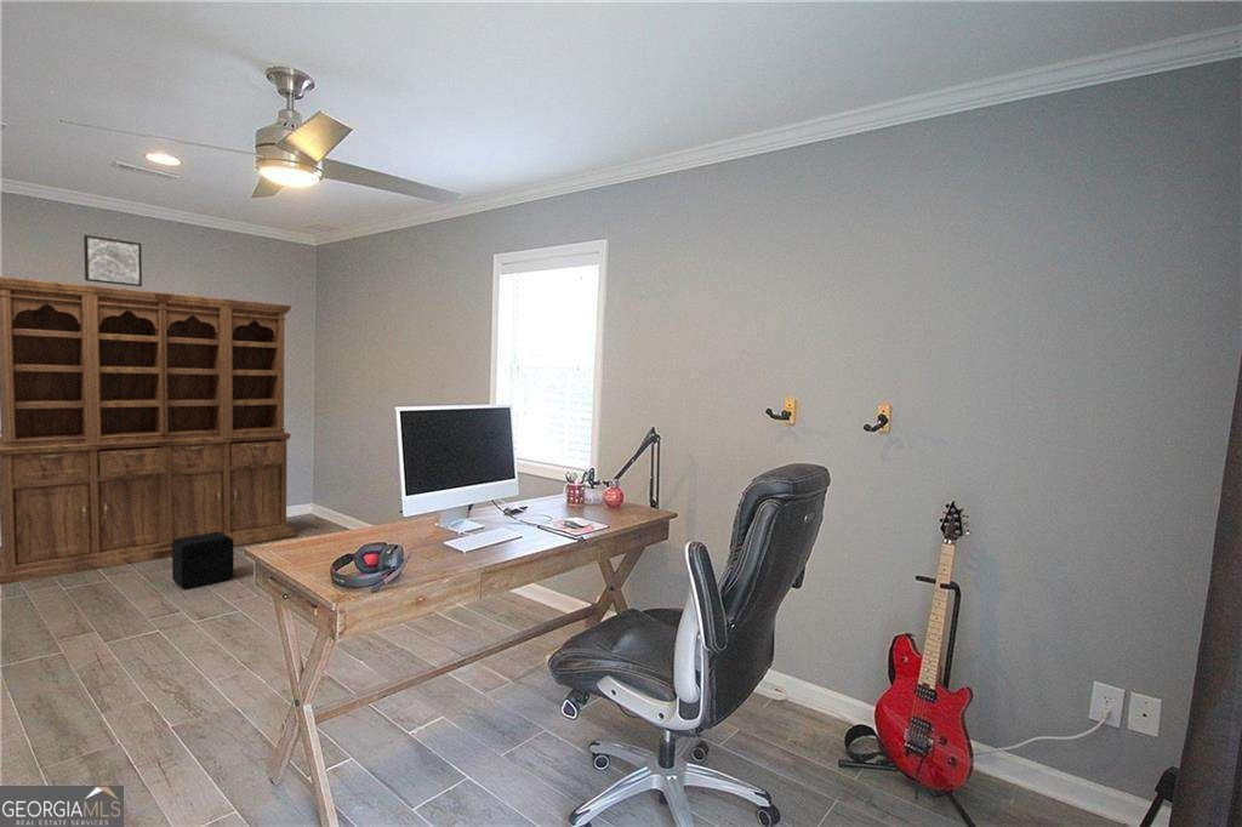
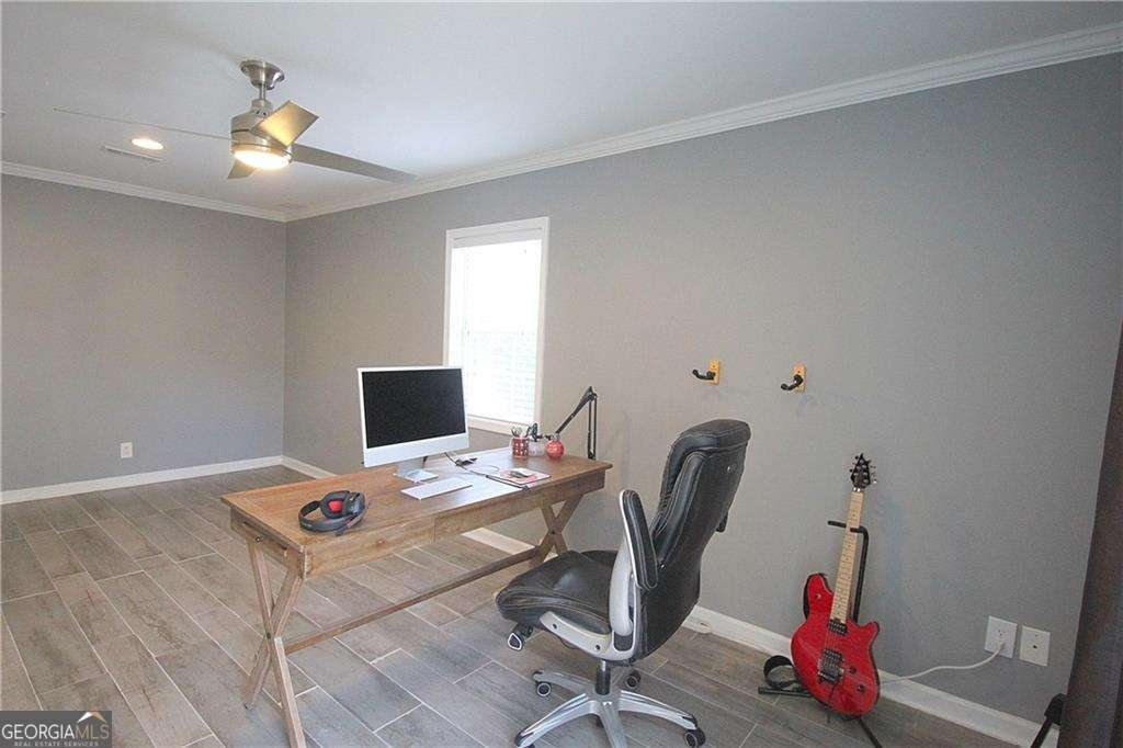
- bookcase [0,275,298,586]
- air purifier [171,532,235,591]
- wall art [82,234,143,287]
